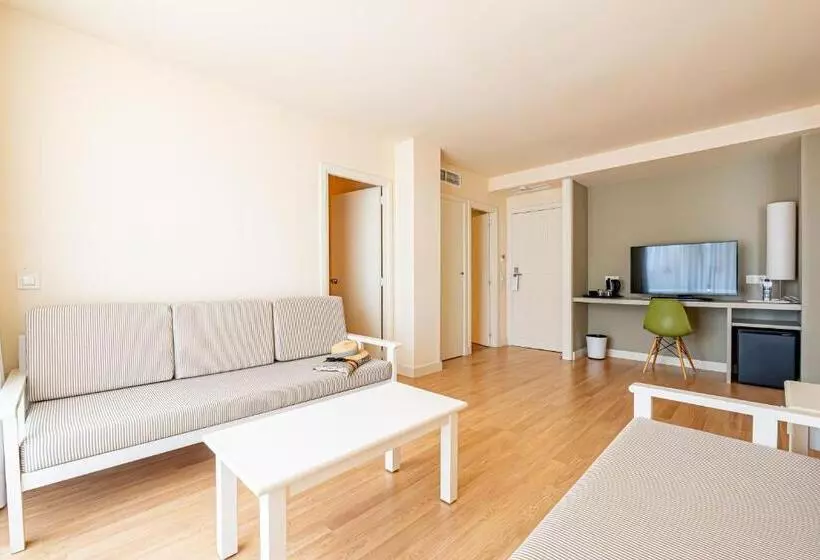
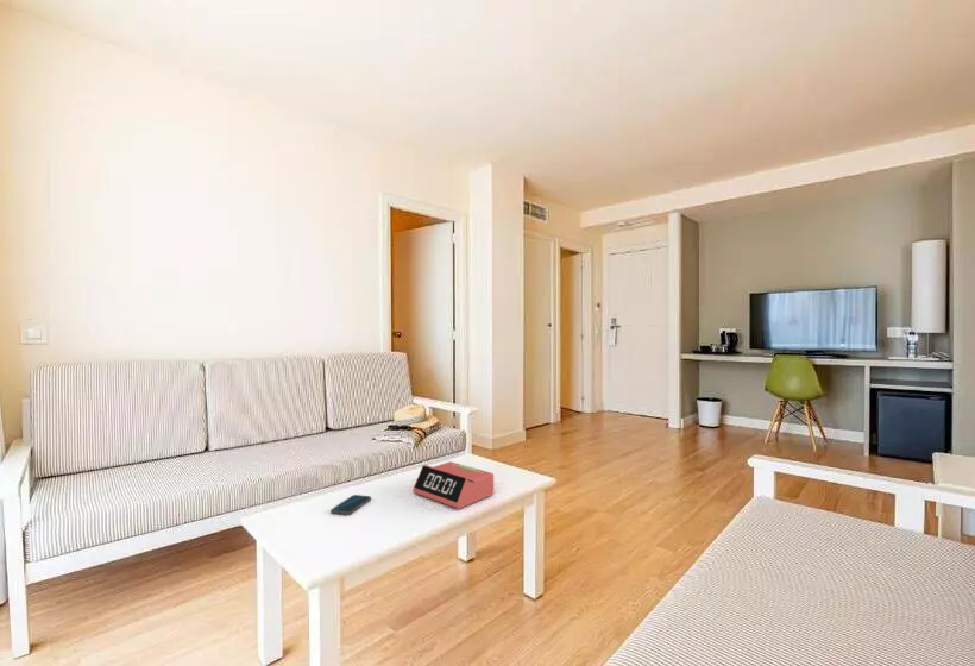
+ alarm clock [411,460,495,510]
+ smartphone [329,494,372,516]
